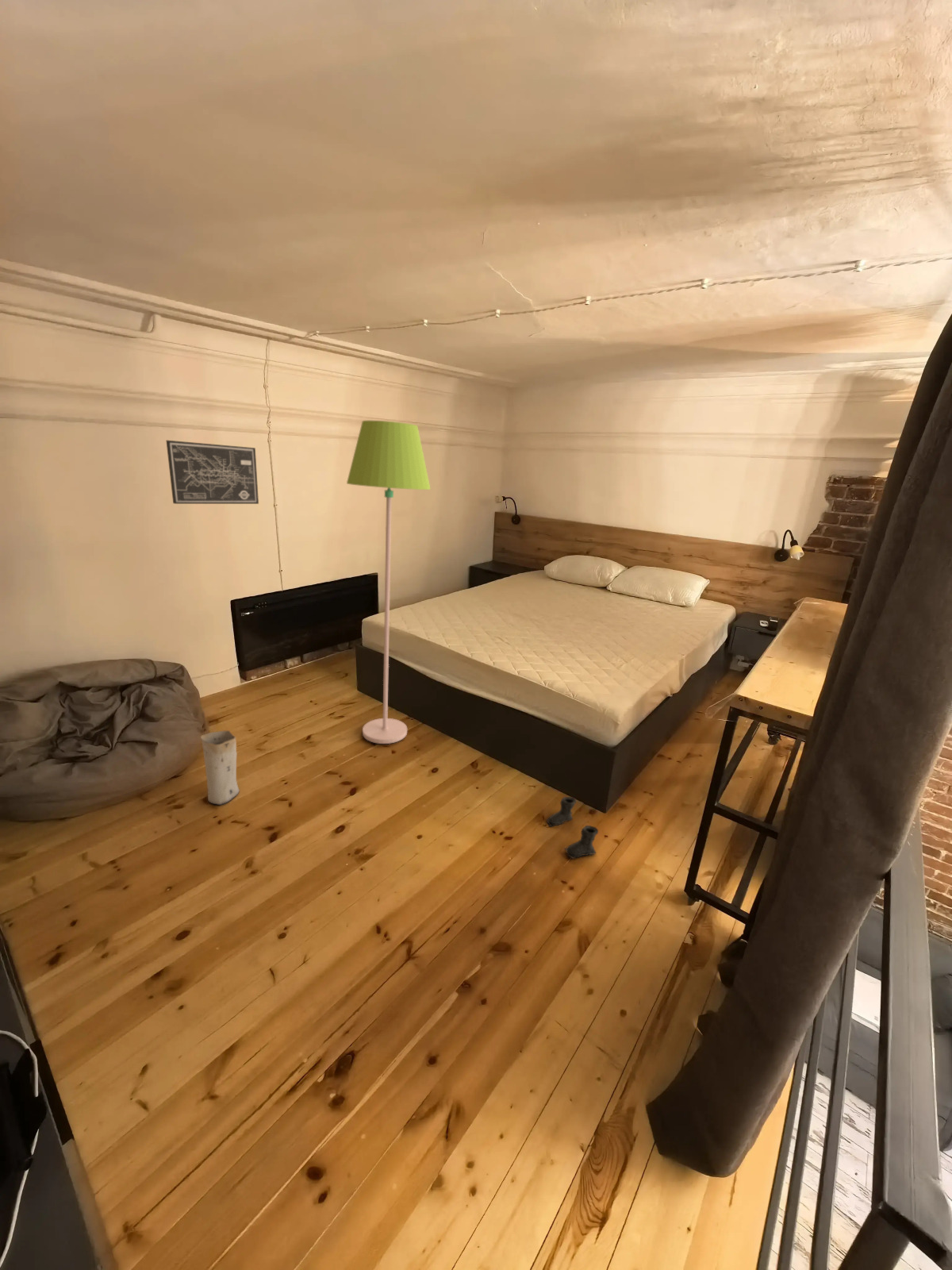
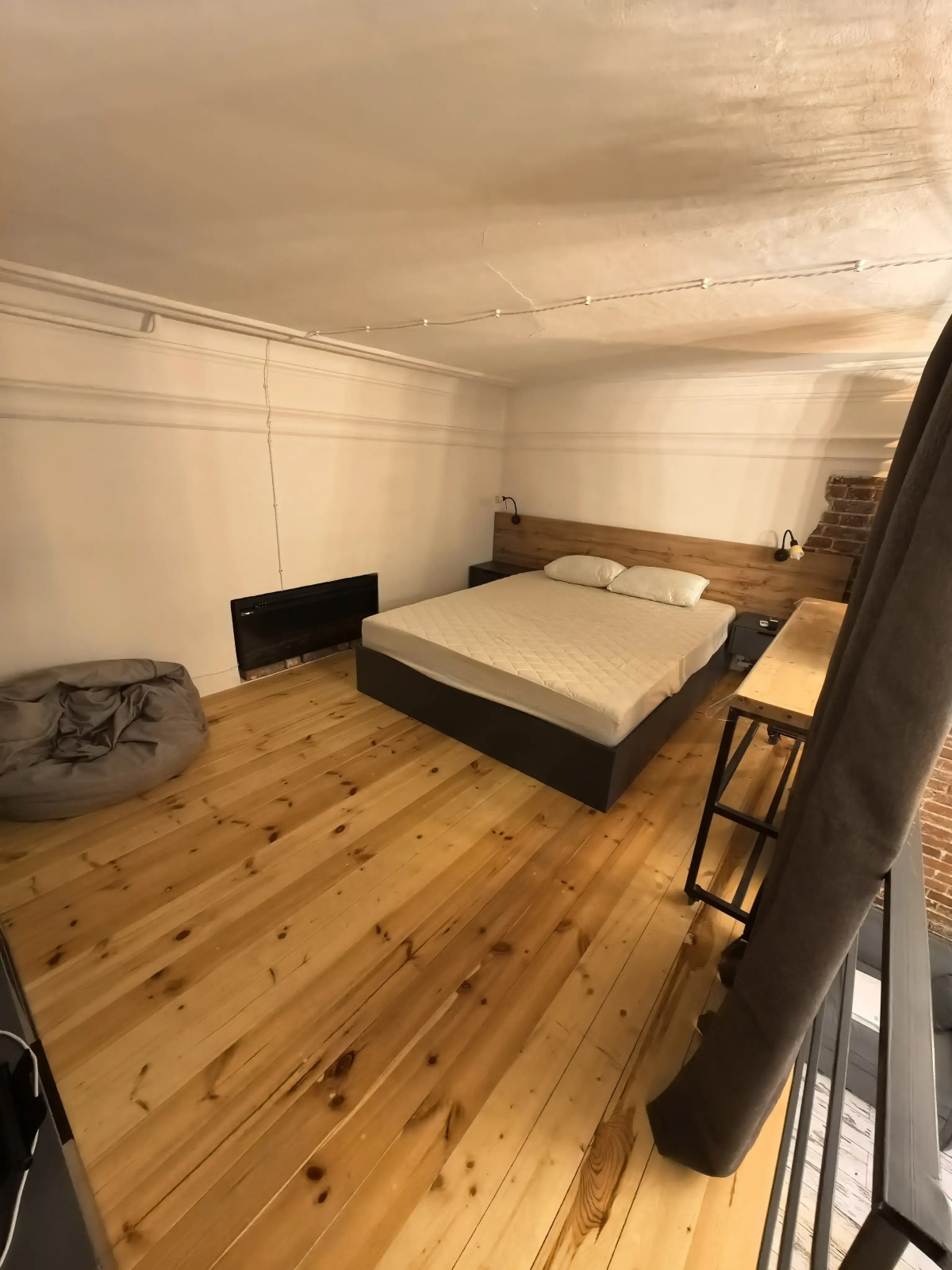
- floor lamp [346,420,432,745]
- vase [200,729,240,806]
- boots [545,796,599,860]
- wall art [166,440,259,505]
